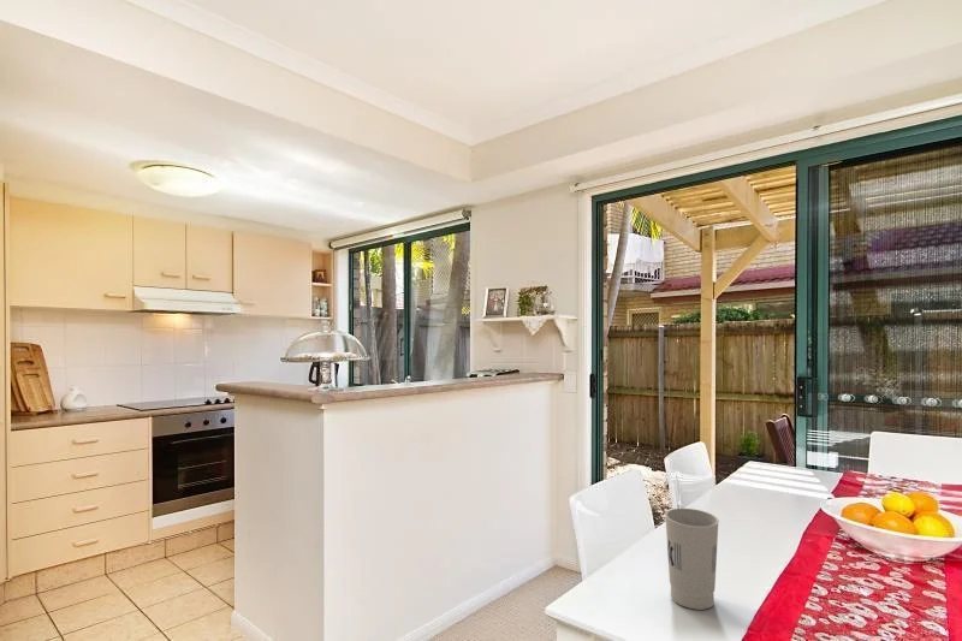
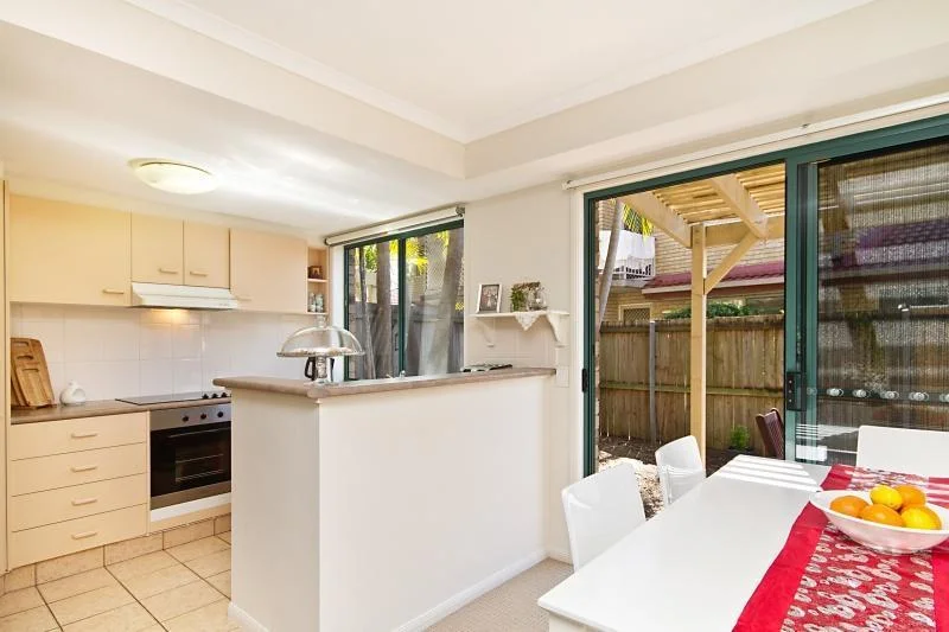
- cup [664,508,720,611]
